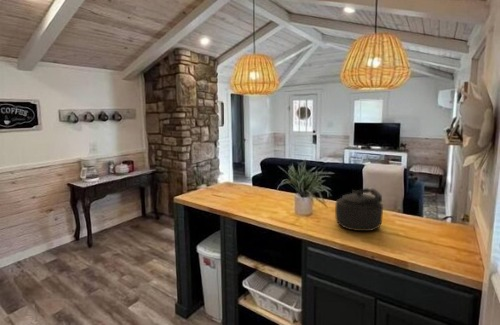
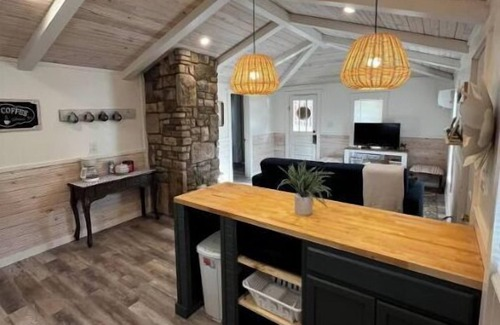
- kettle [334,187,384,232]
